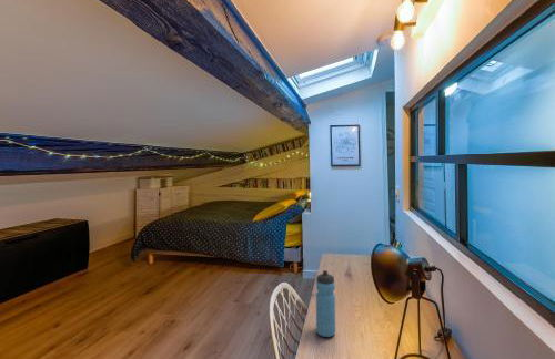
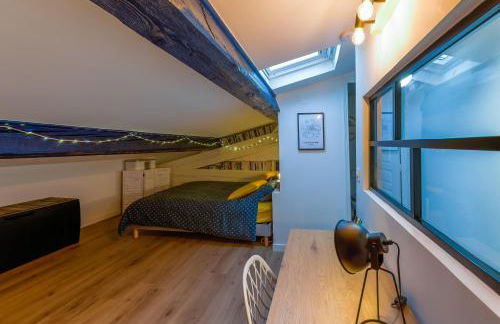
- water bottle [315,269,336,338]
